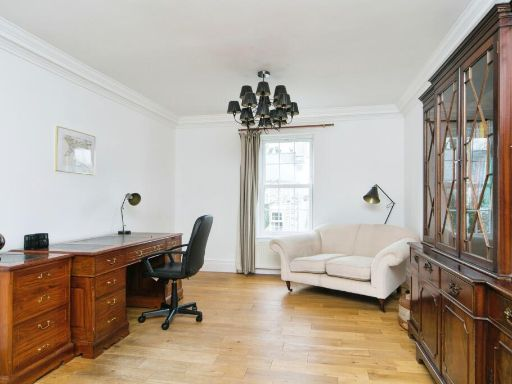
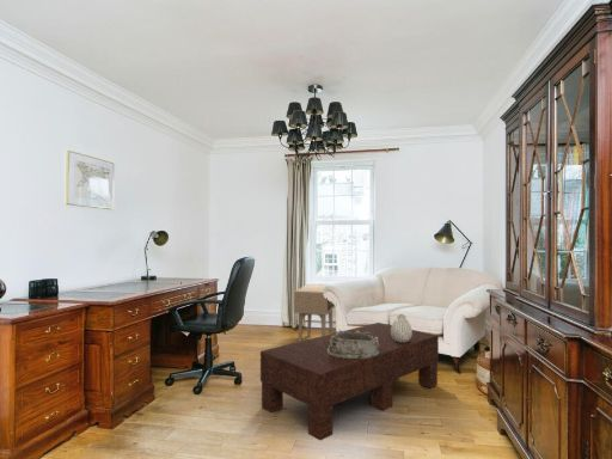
+ vase [391,313,412,342]
+ coffee table [259,322,440,441]
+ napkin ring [328,329,380,359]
+ side table [293,283,336,342]
